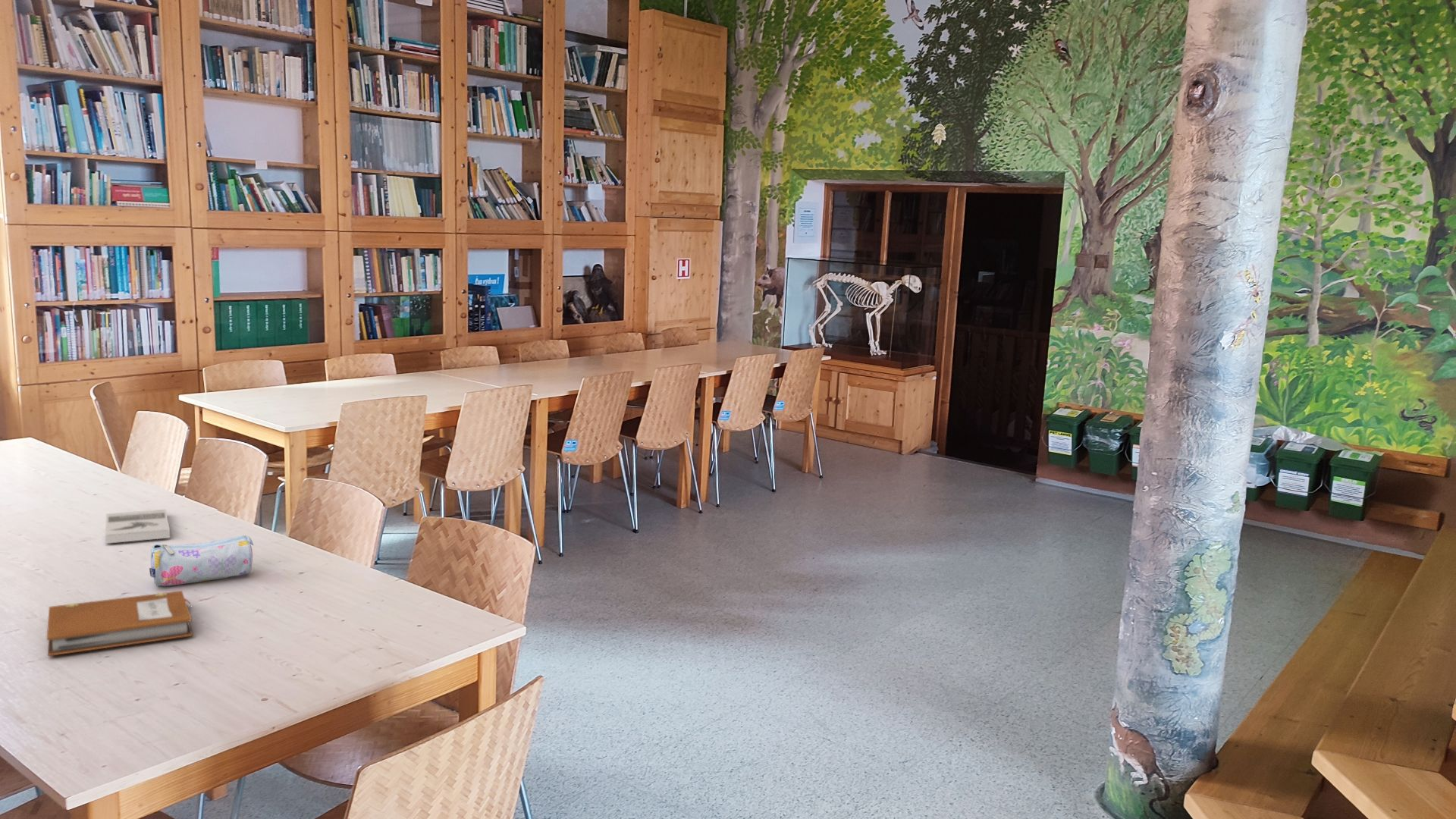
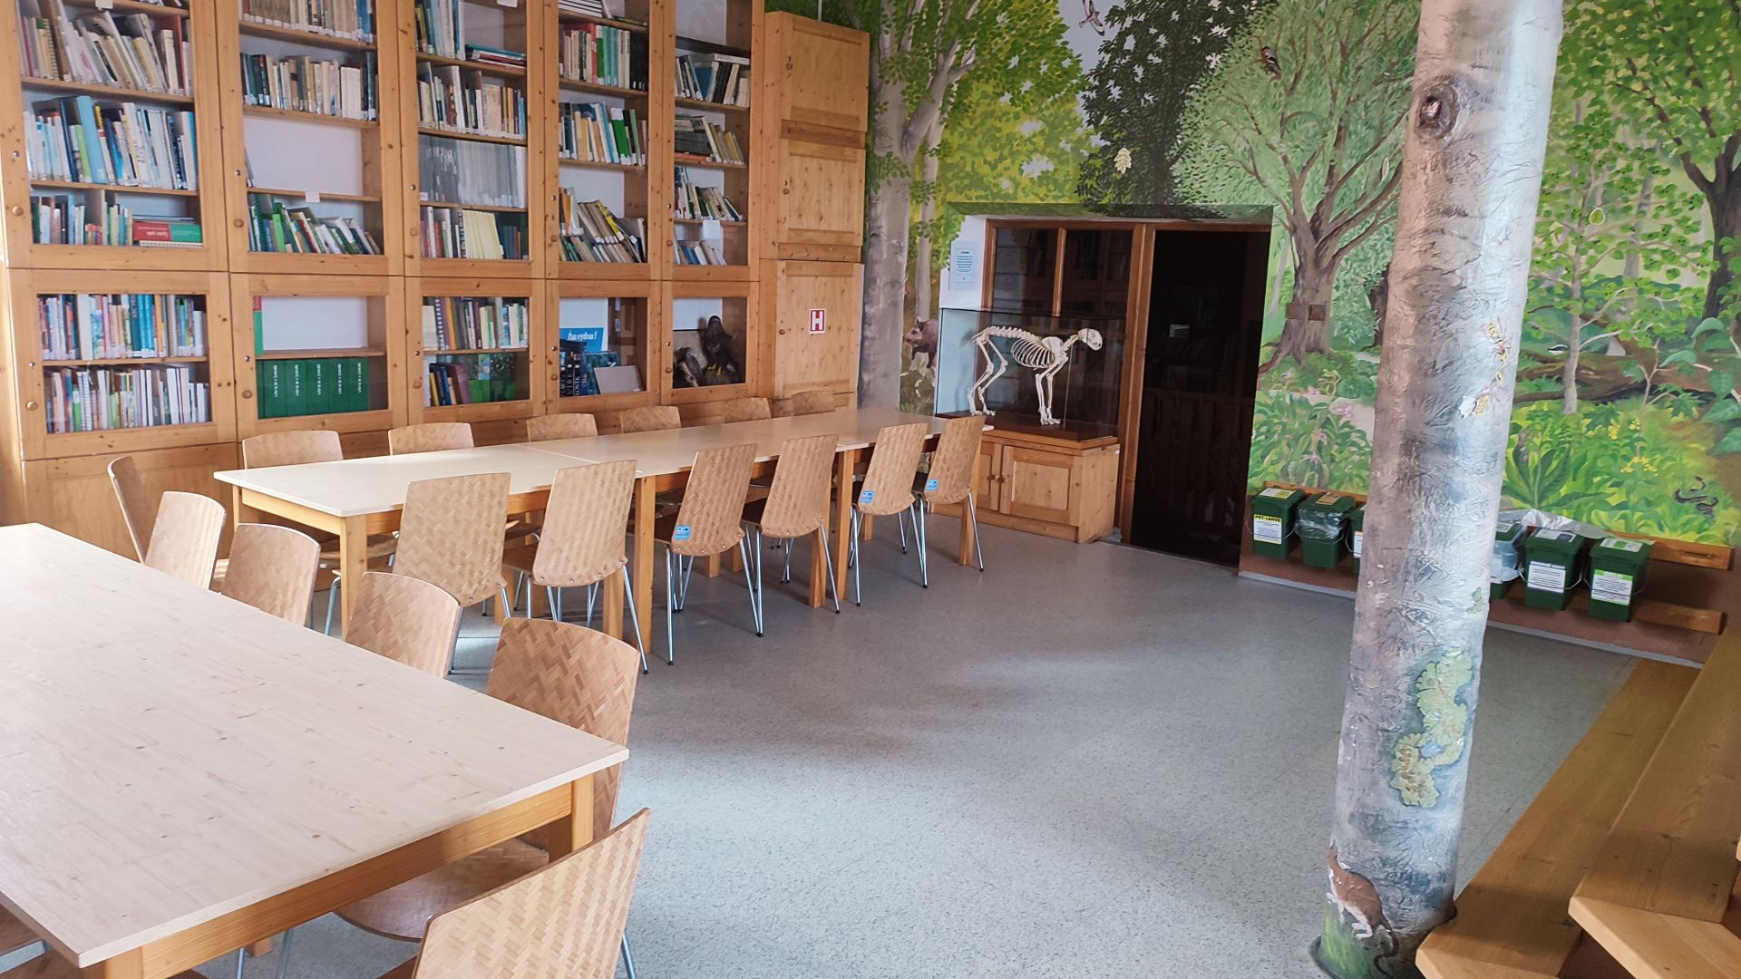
- pencil case [149,535,254,587]
- notebook [46,590,193,657]
- book [105,508,171,544]
